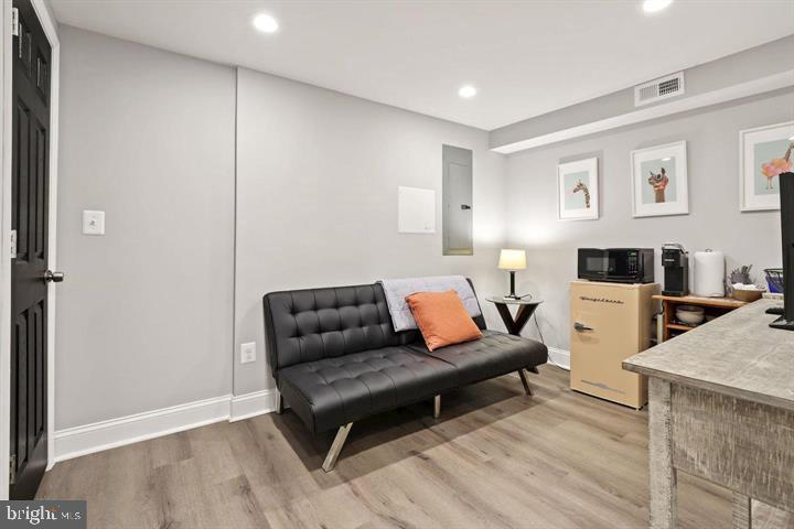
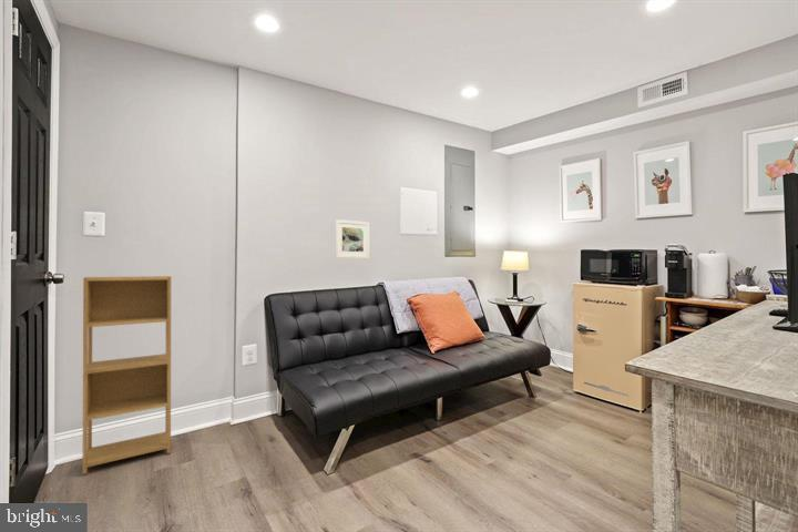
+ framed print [334,218,370,259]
+ shelving unit [81,275,172,475]
